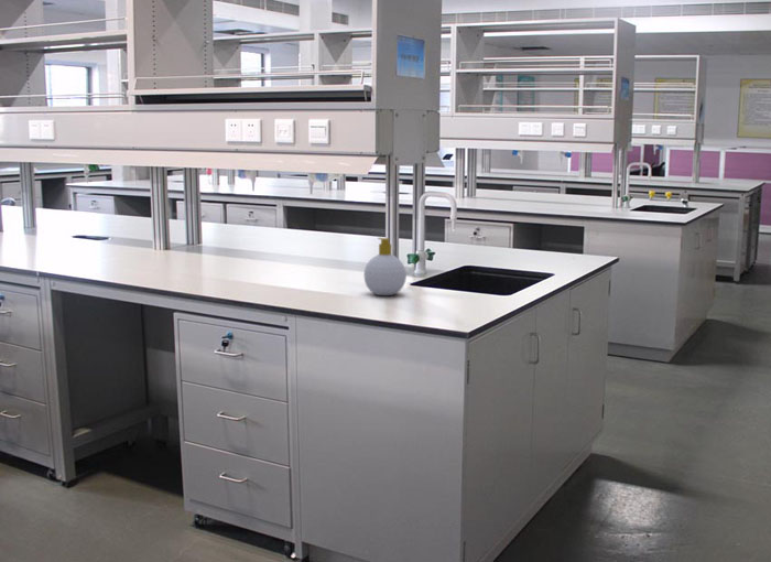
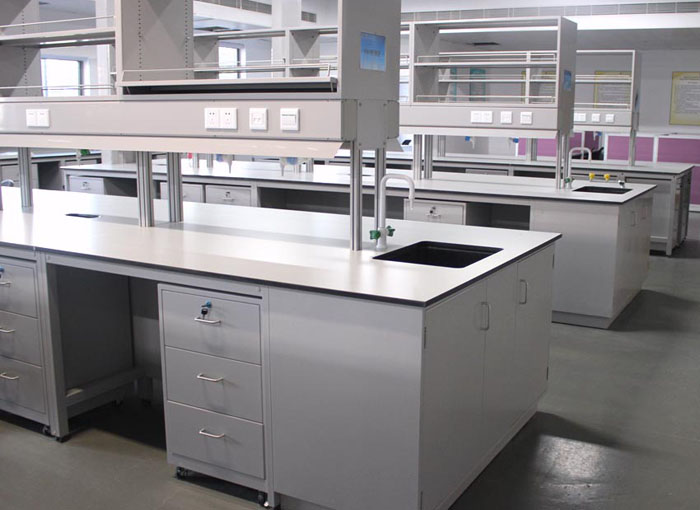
- soap bottle [362,237,408,296]
